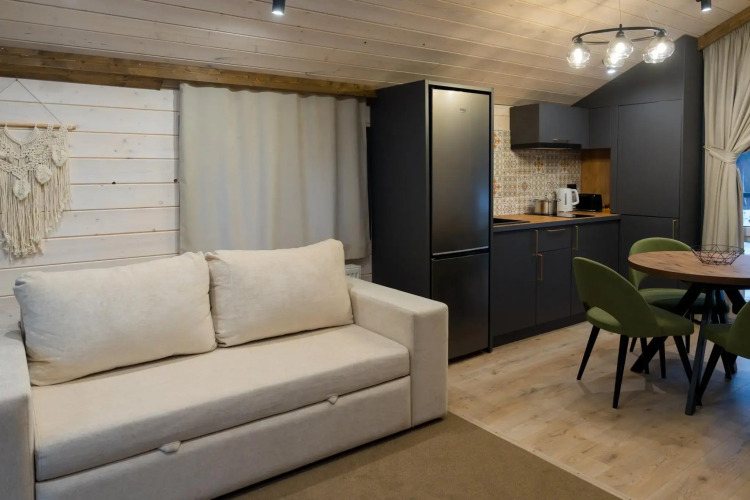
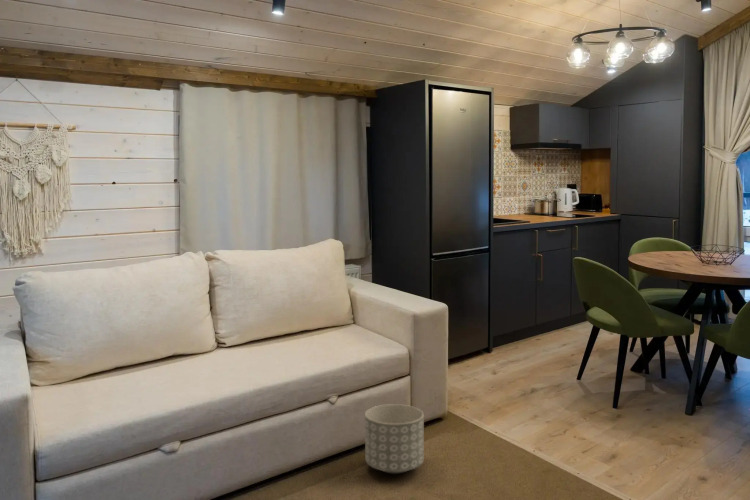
+ planter [364,403,425,475]
